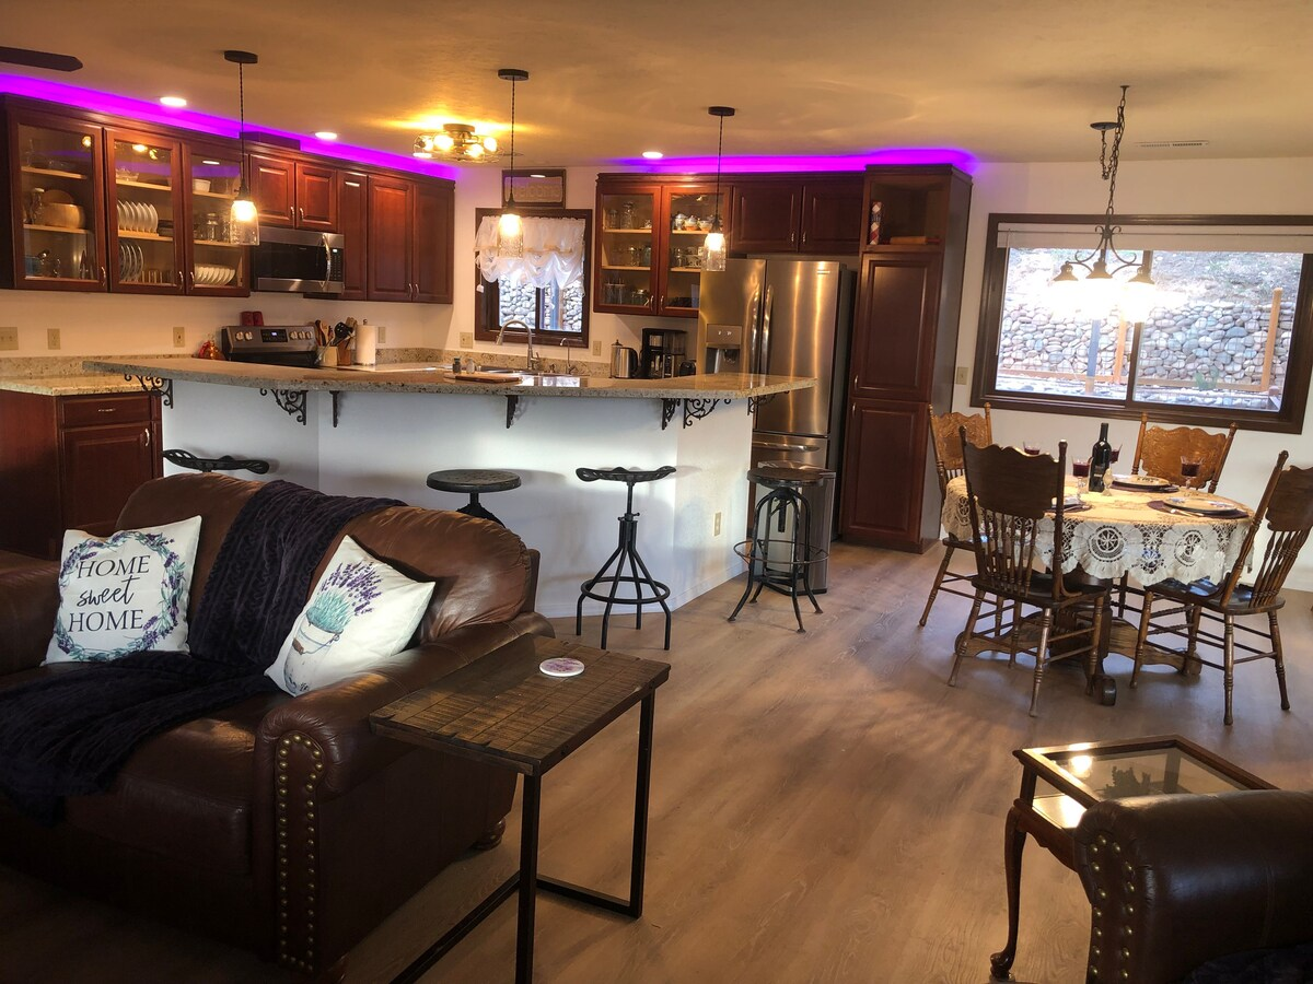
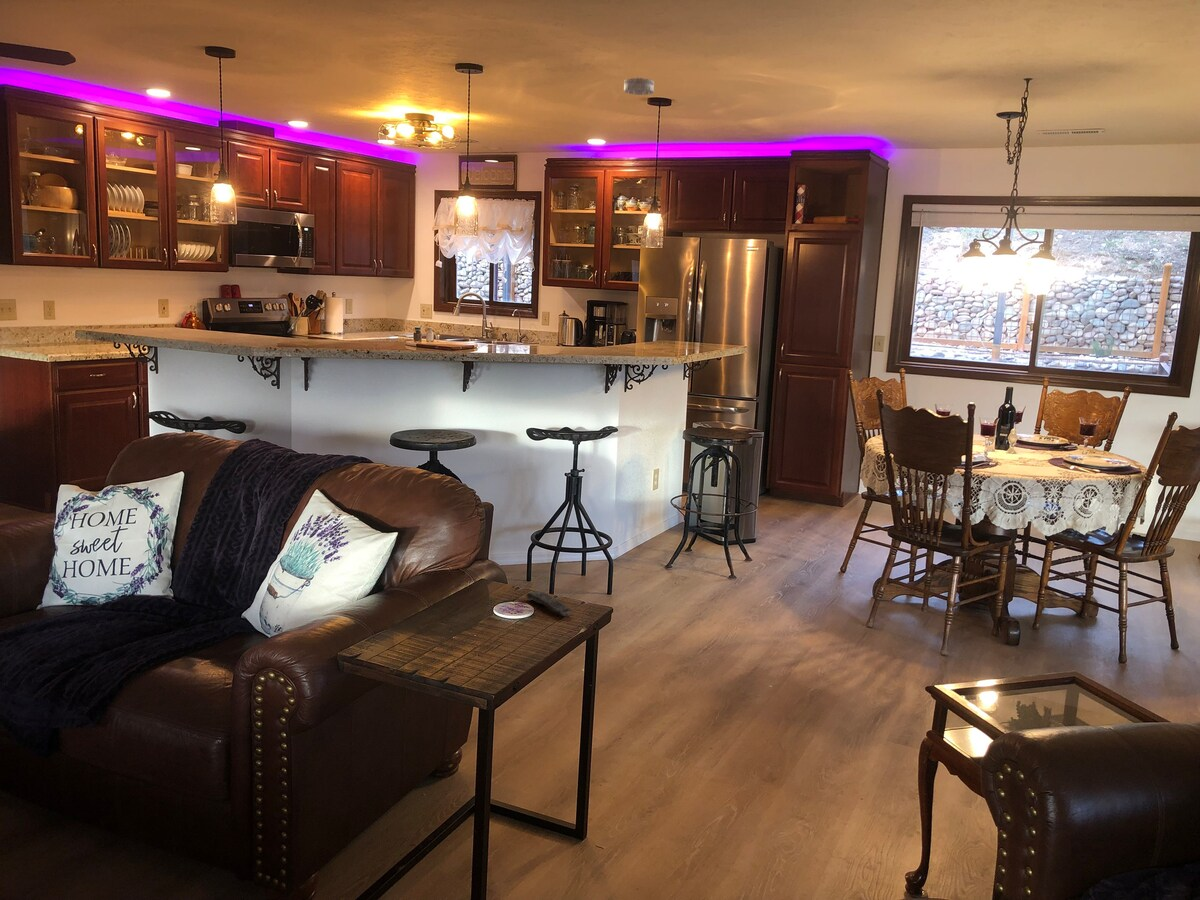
+ smoke detector [623,77,655,96]
+ remote control [526,590,571,617]
